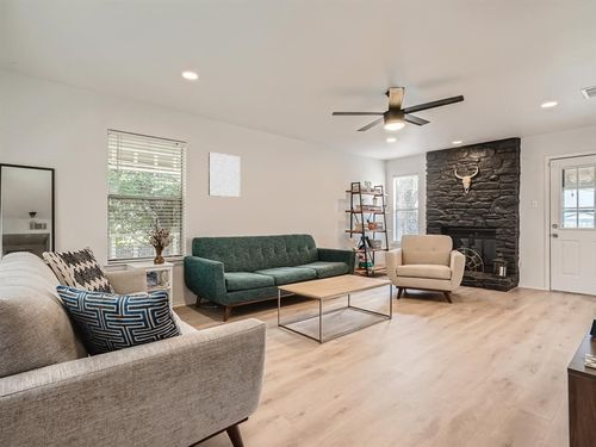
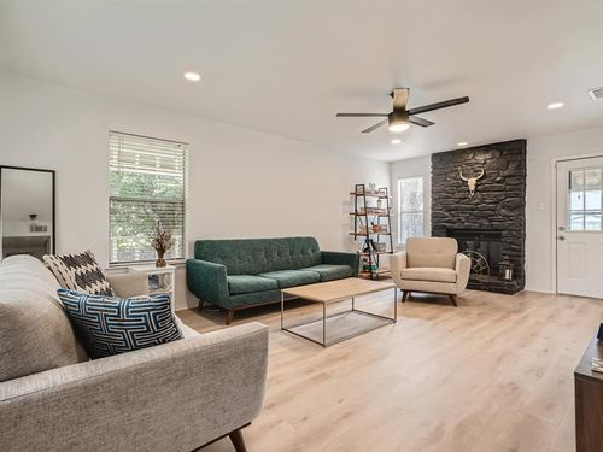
- wall art [207,151,241,198]
